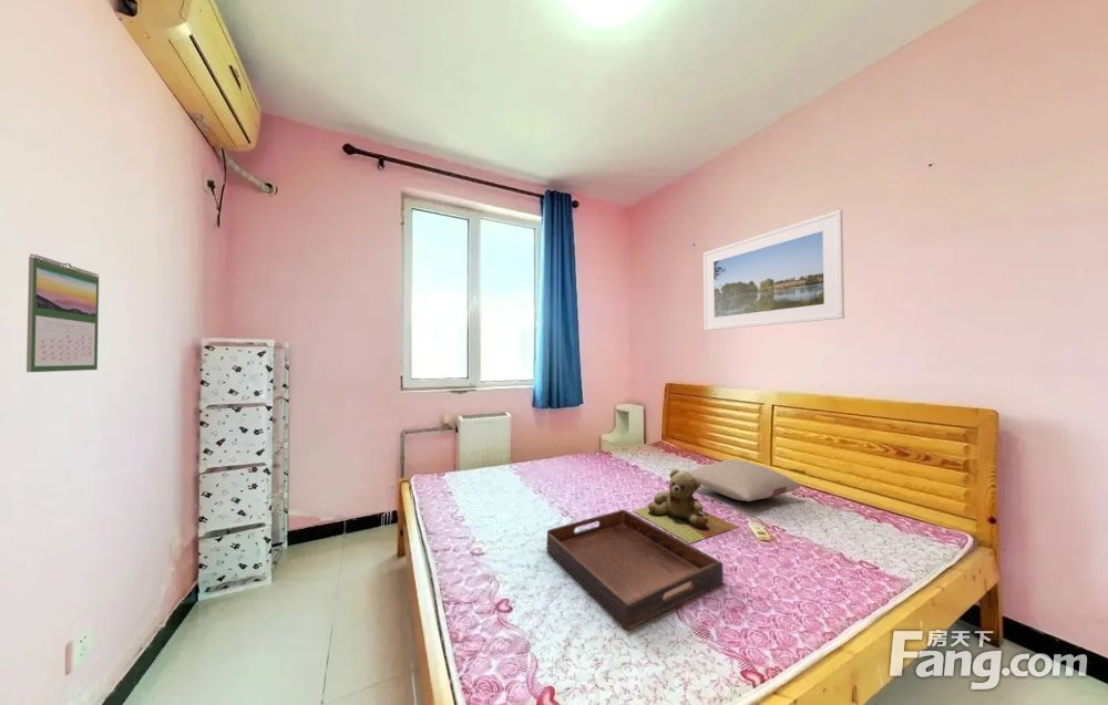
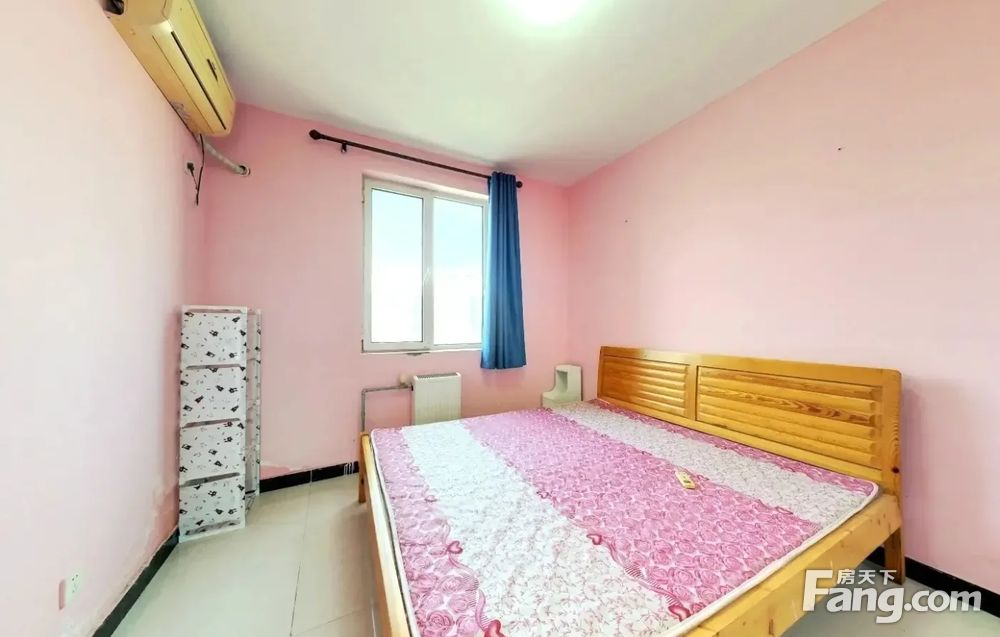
- calendar [25,253,100,373]
- teddy bear [633,468,738,545]
- pillow [687,459,801,502]
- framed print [702,209,845,331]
- serving tray [546,509,725,632]
